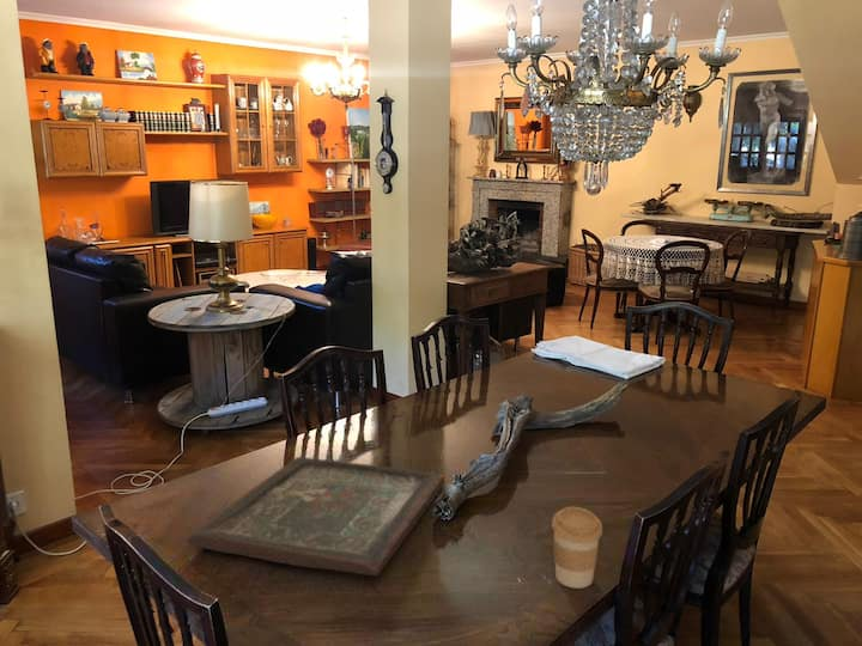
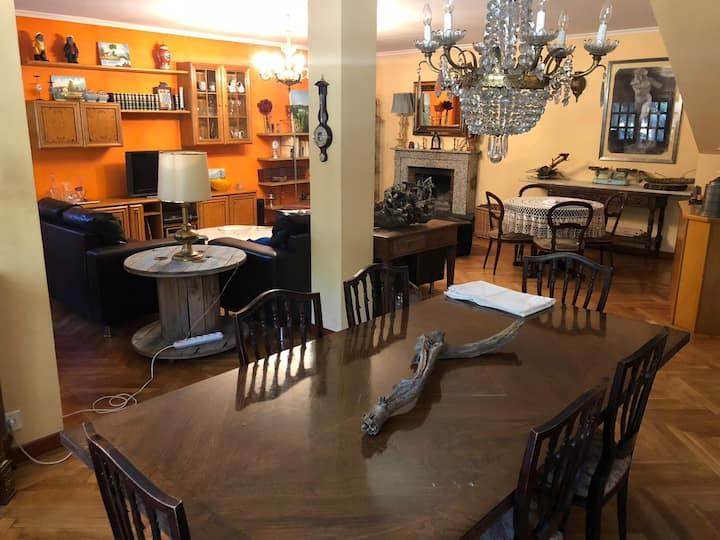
- board game [187,456,445,577]
- coffee cup [551,506,603,590]
